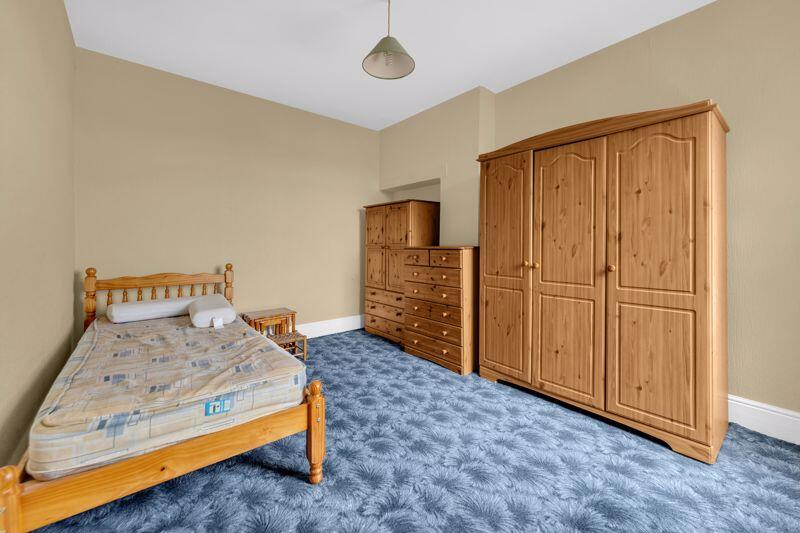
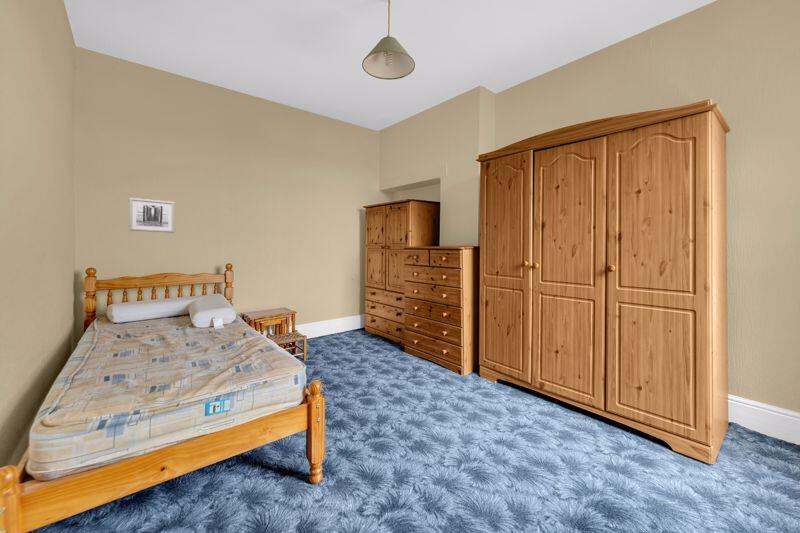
+ wall art [128,197,176,234]
